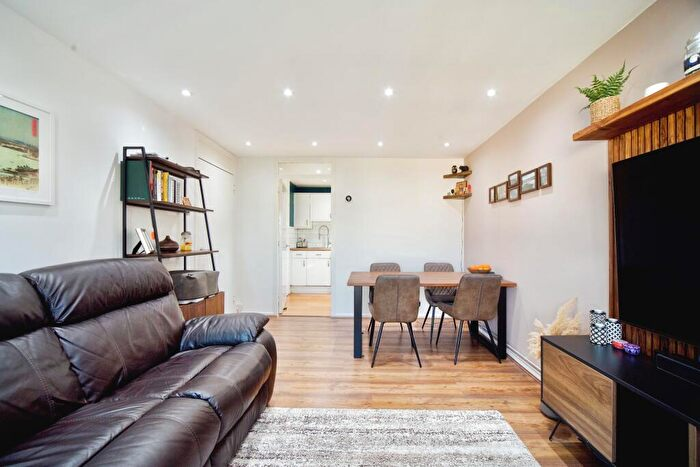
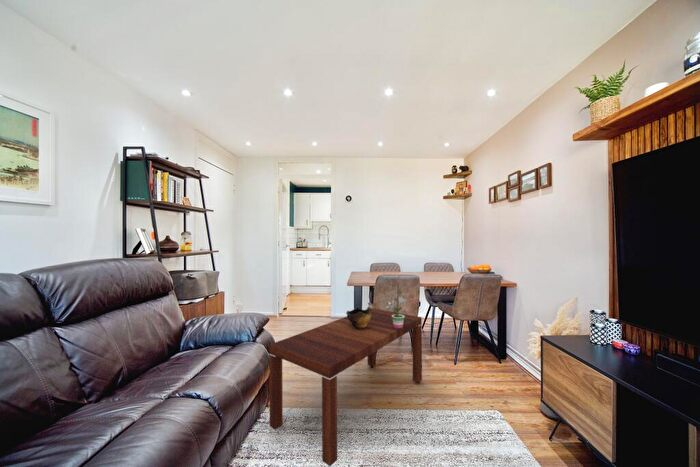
+ potted plant [386,289,407,328]
+ decorative bowl [345,306,371,330]
+ coffee table [268,307,423,467]
